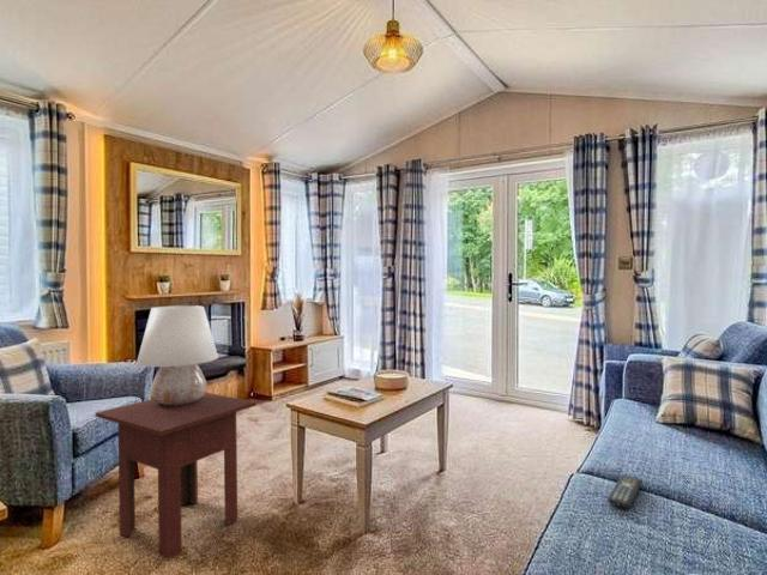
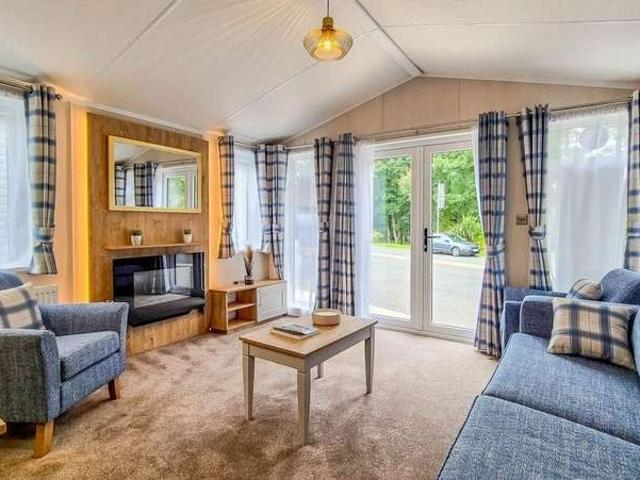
- remote control [606,473,644,509]
- side table [95,392,258,559]
- table lamp [135,304,219,406]
